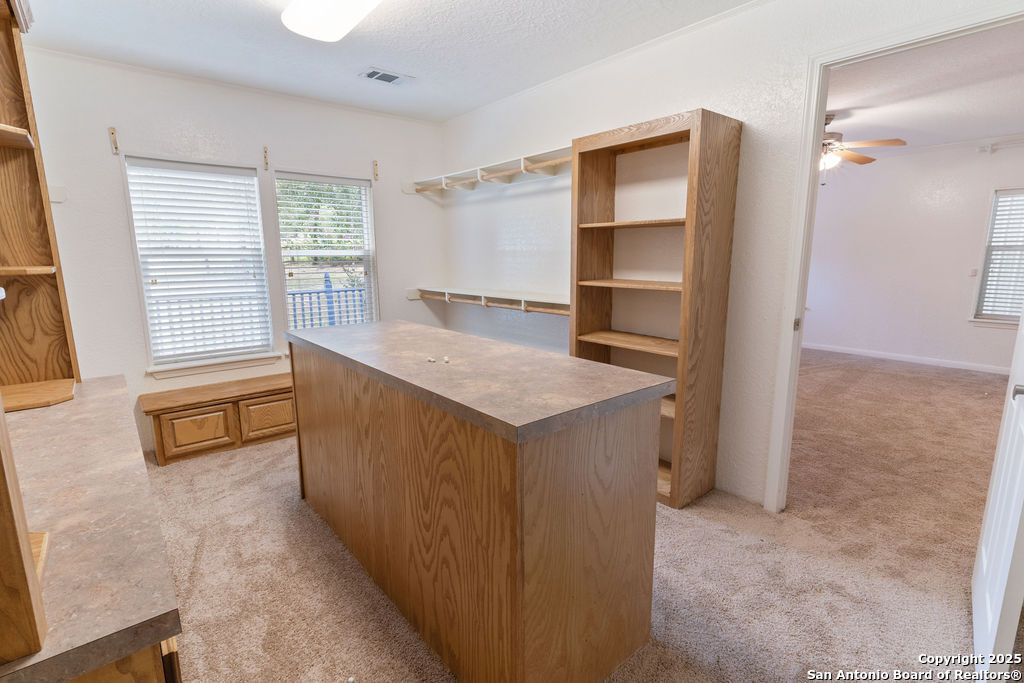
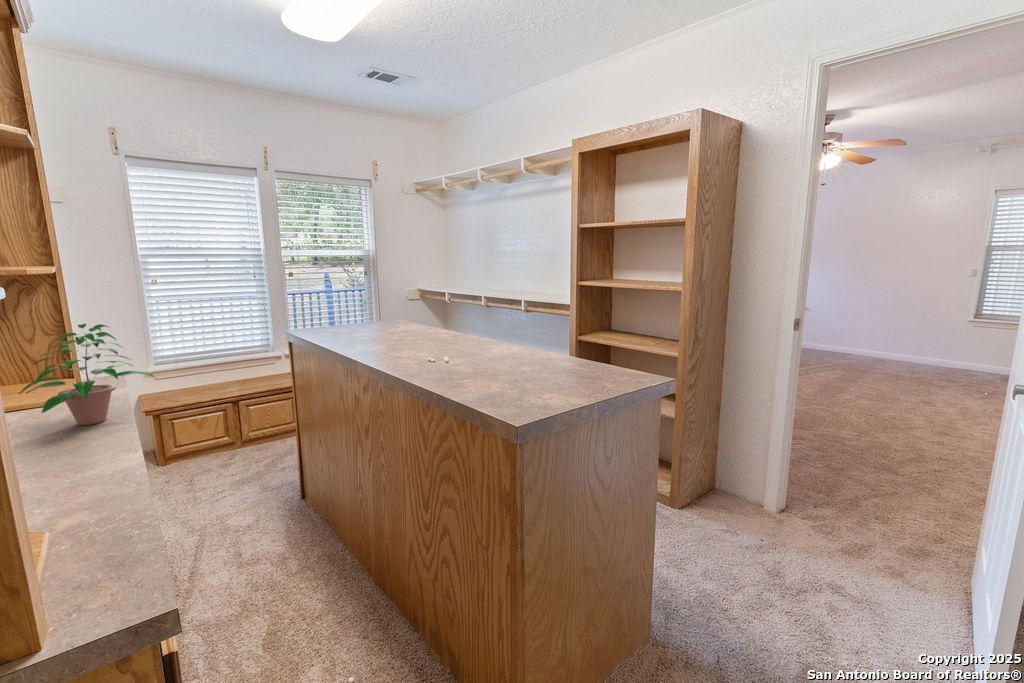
+ potted plant [18,323,154,426]
